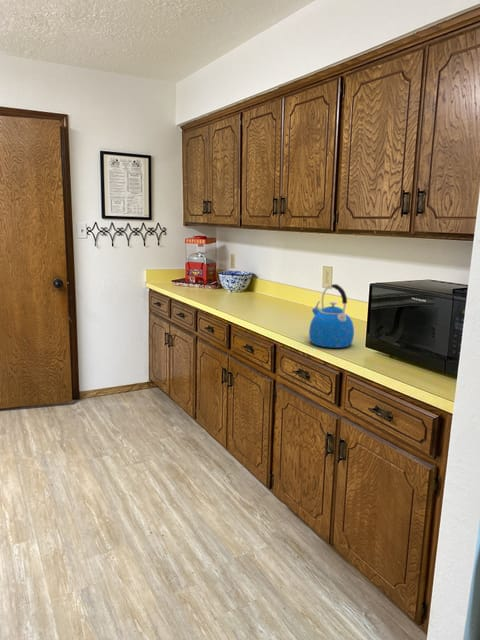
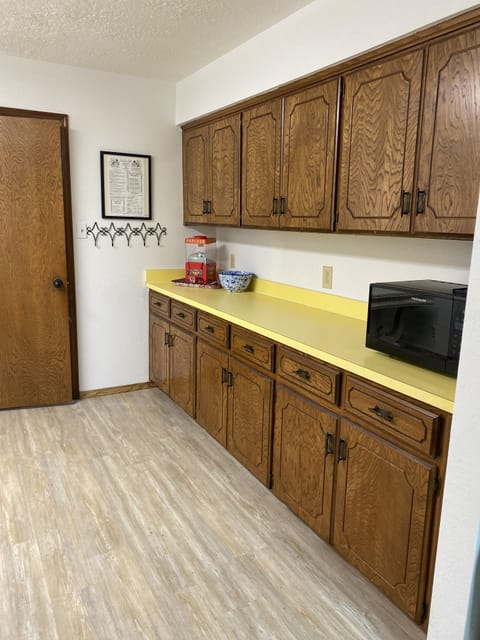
- kettle [308,283,355,349]
